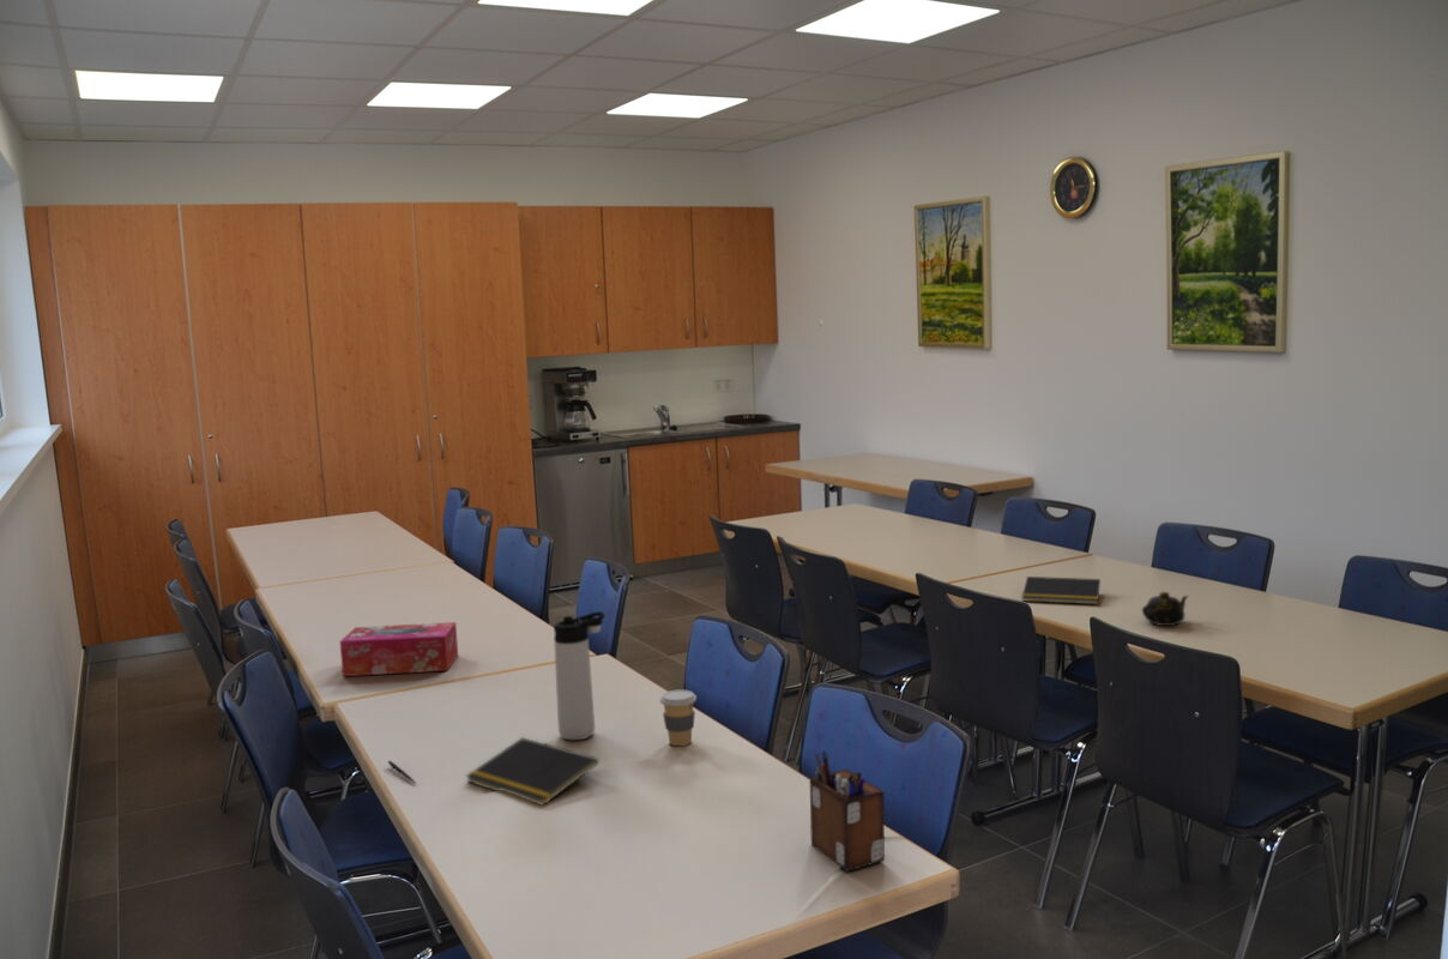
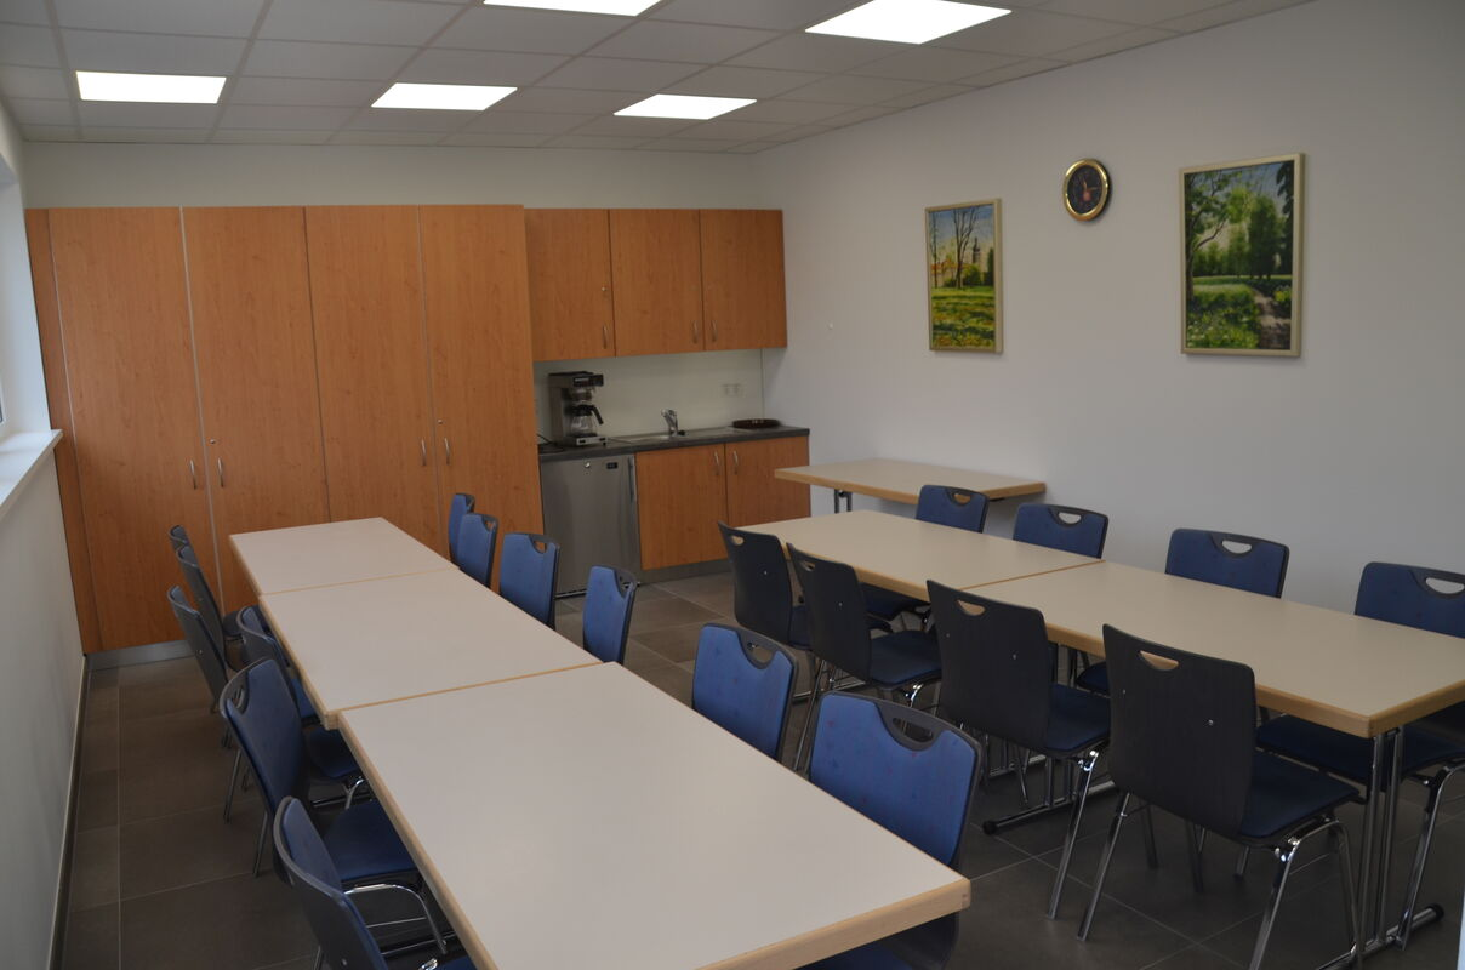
- coffee cup [658,688,698,747]
- teapot [1141,591,1189,627]
- tissue box [339,621,459,677]
- notepad [1021,575,1102,605]
- pen [387,760,417,785]
- thermos bottle [553,610,607,741]
- desk organizer [809,750,886,873]
- notepad [464,736,601,807]
